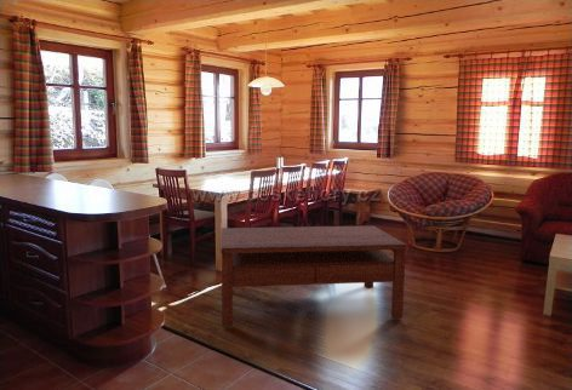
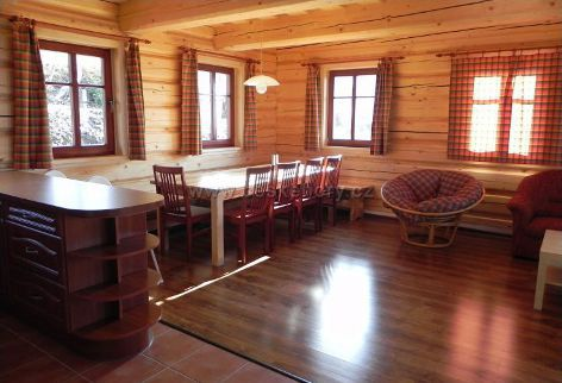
- coffee table [219,224,407,327]
